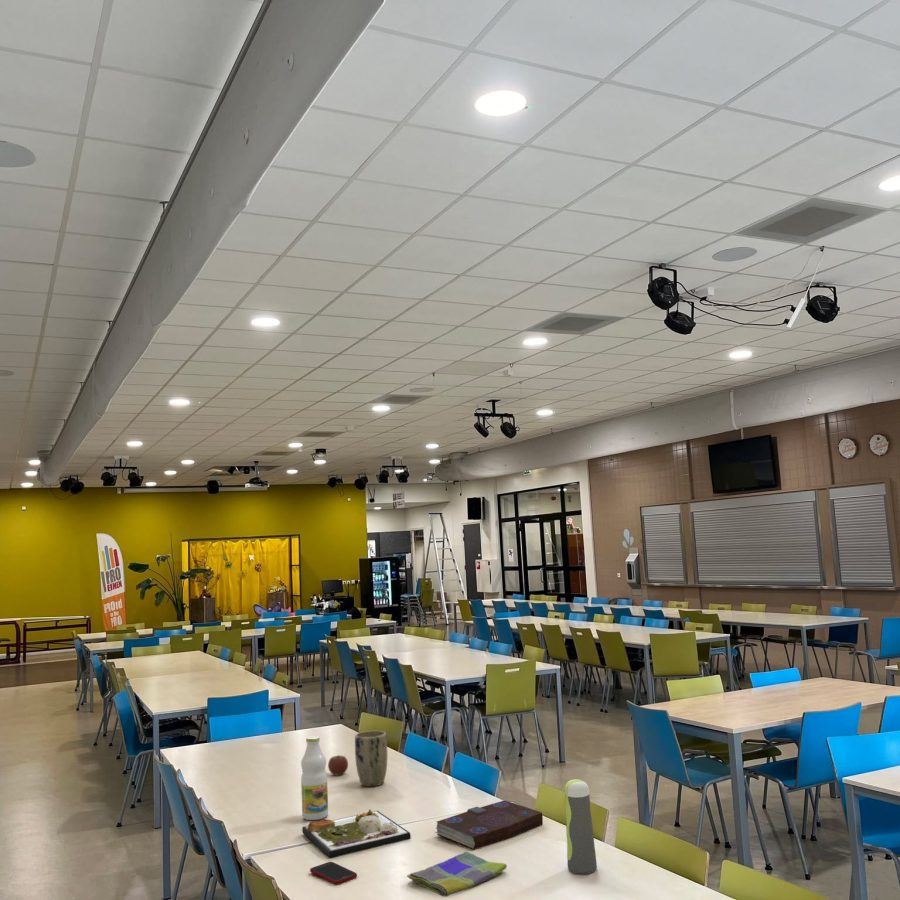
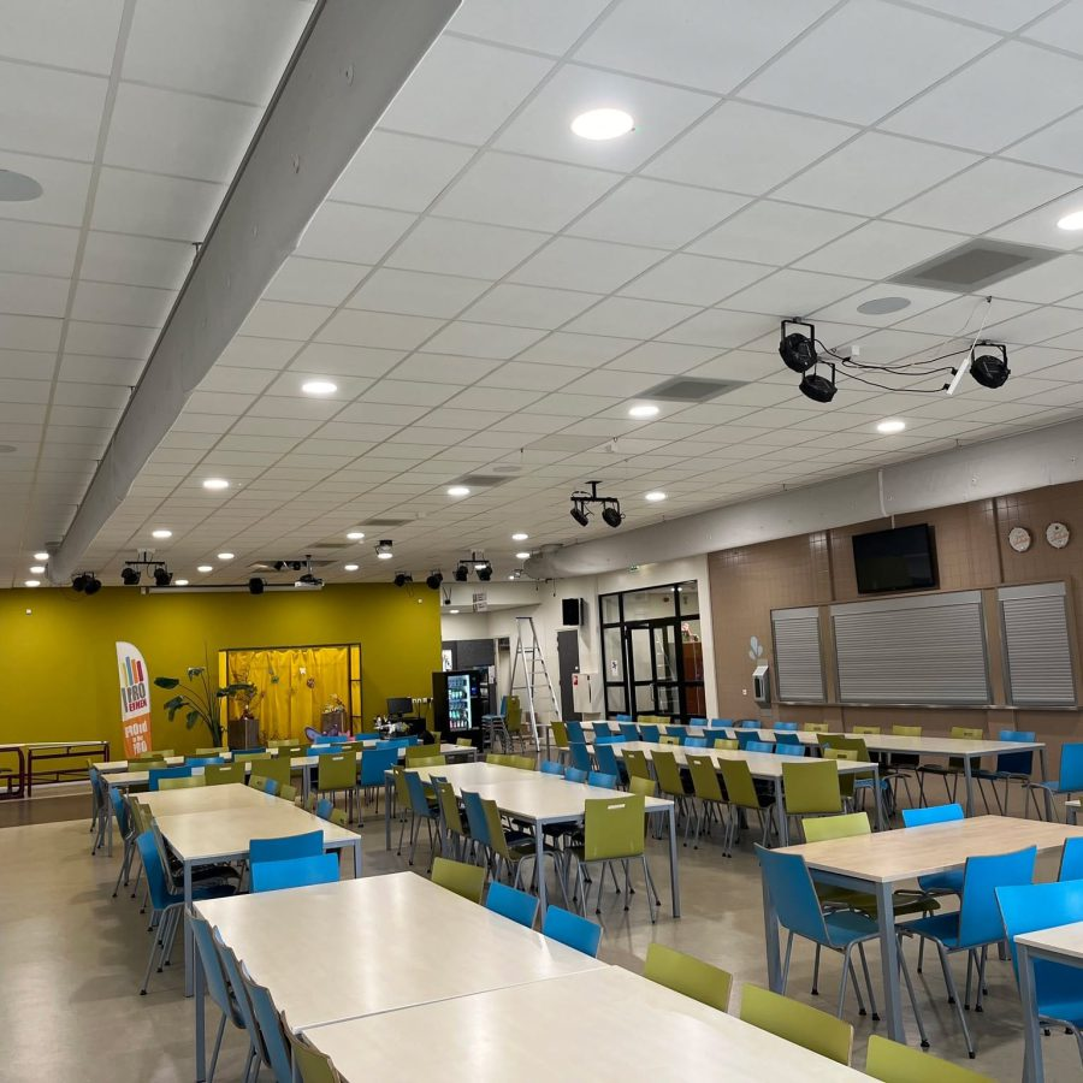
- cell phone [309,861,358,885]
- dish towel [406,851,508,898]
- water bottle [564,778,598,875]
- book [434,800,544,851]
- bottle [300,735,329,821]
- apple [327,754,349,776]
- plant pot [354,730,388,787]
- dinner plate [301,808,412,859]
